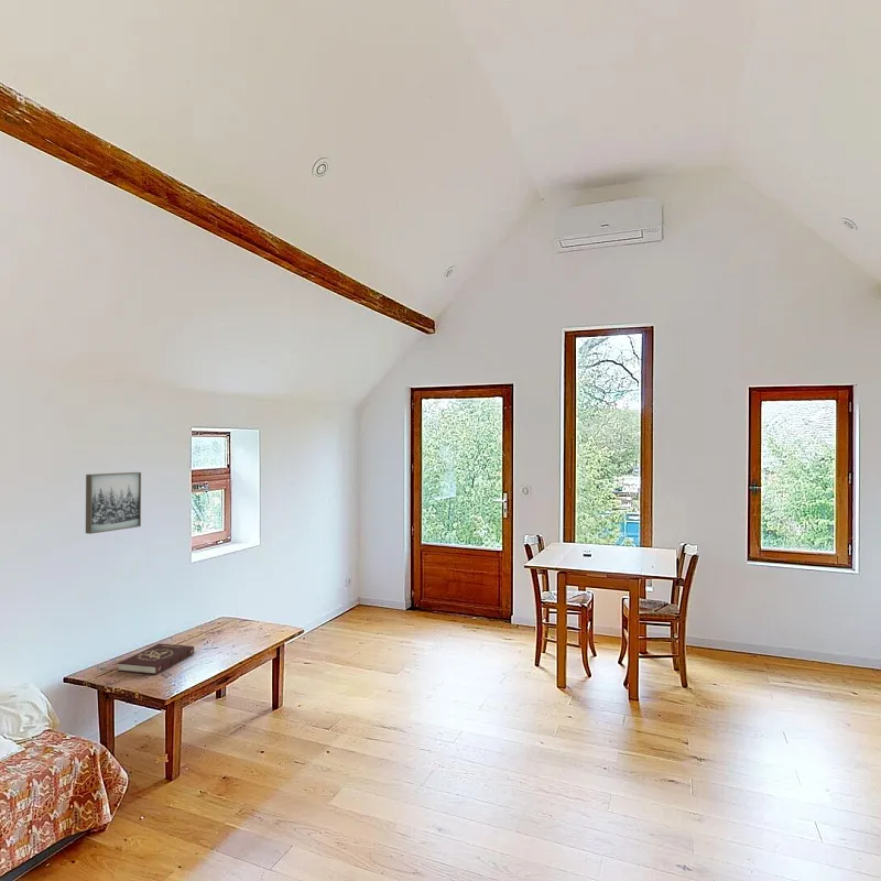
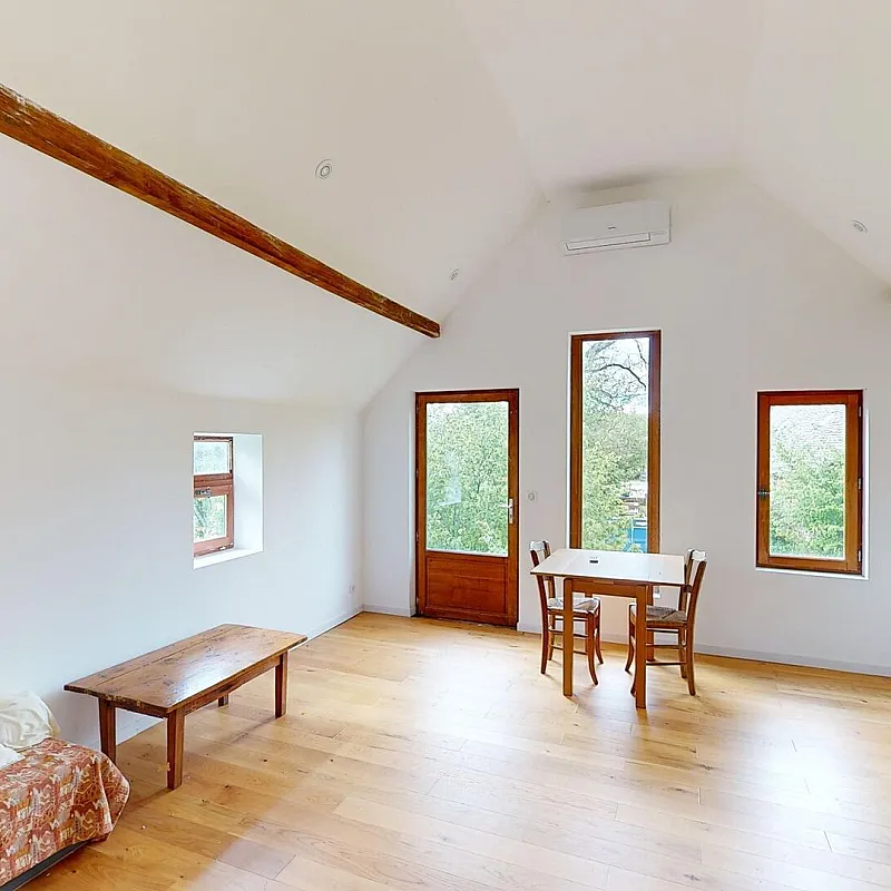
- book [117,642,195,675]
- wall art [85,471,142,535]
